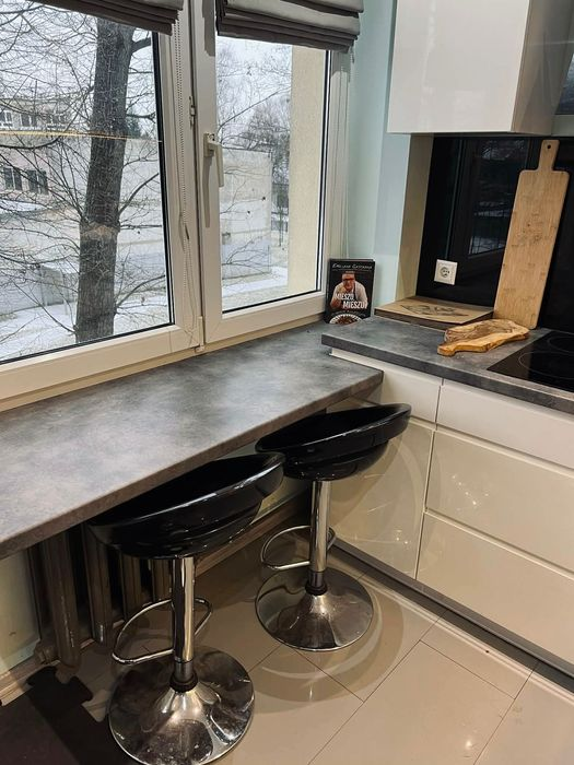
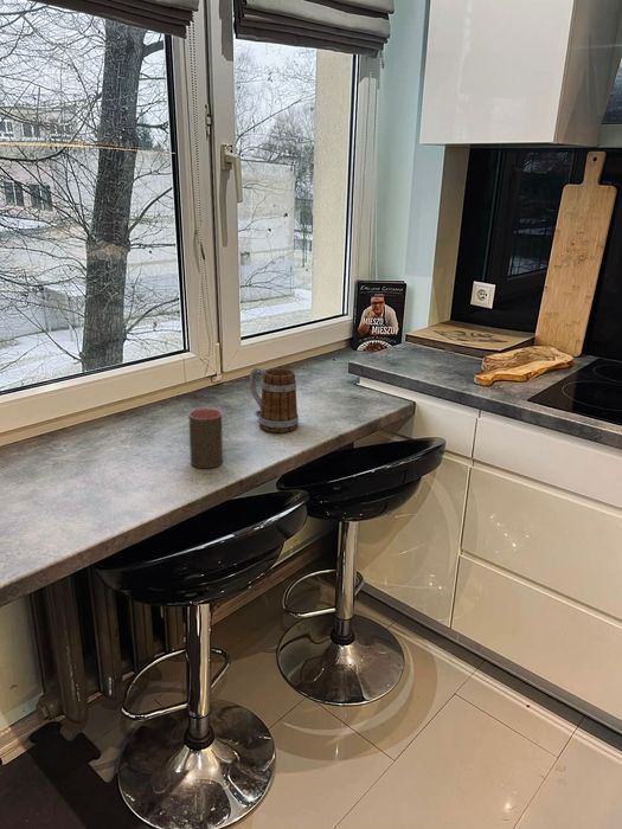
+ cup [187,407,224,469]
+ mug [249,366,300,433]
